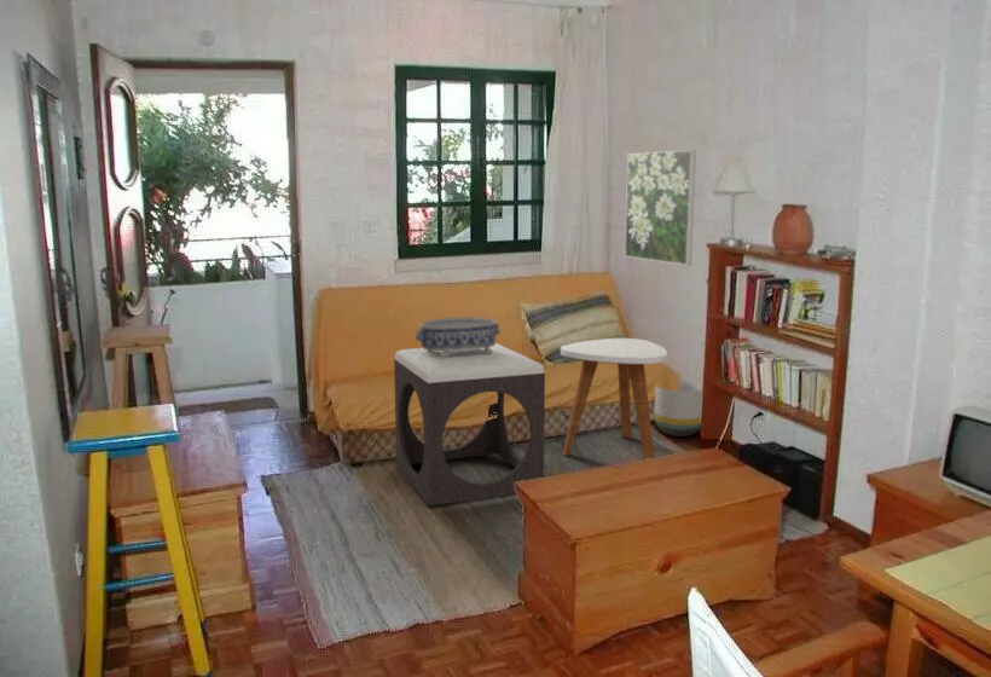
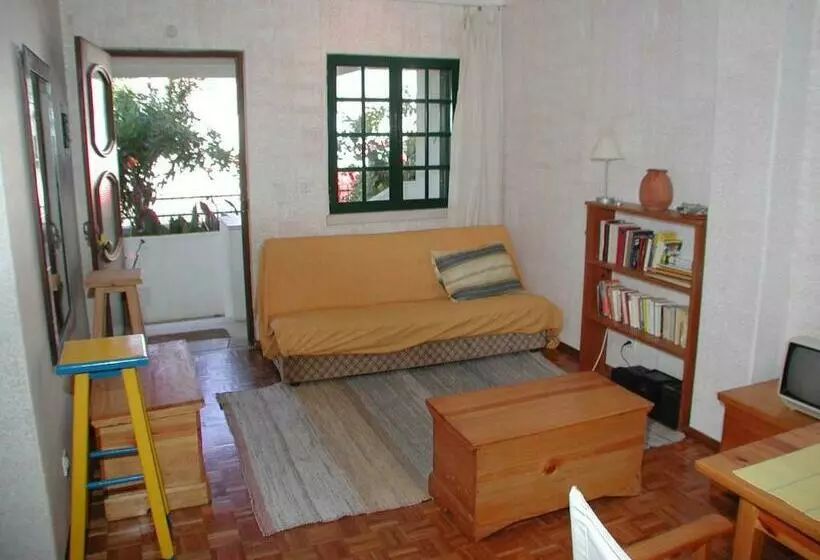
- side table [560,337,668,461]
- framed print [624,149,697,266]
- footstool [393,342,546,507]
- decorative bowl [415,316,502,359]
- planter [653,380,703,438]
